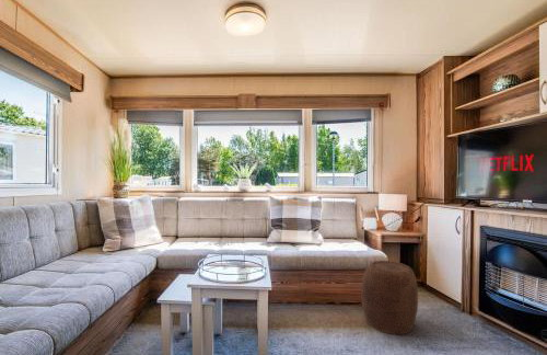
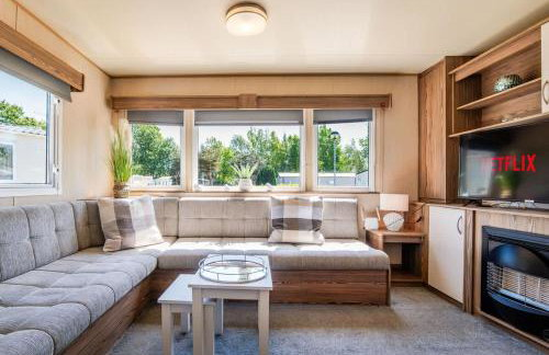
- stool [361,260,419,335]
